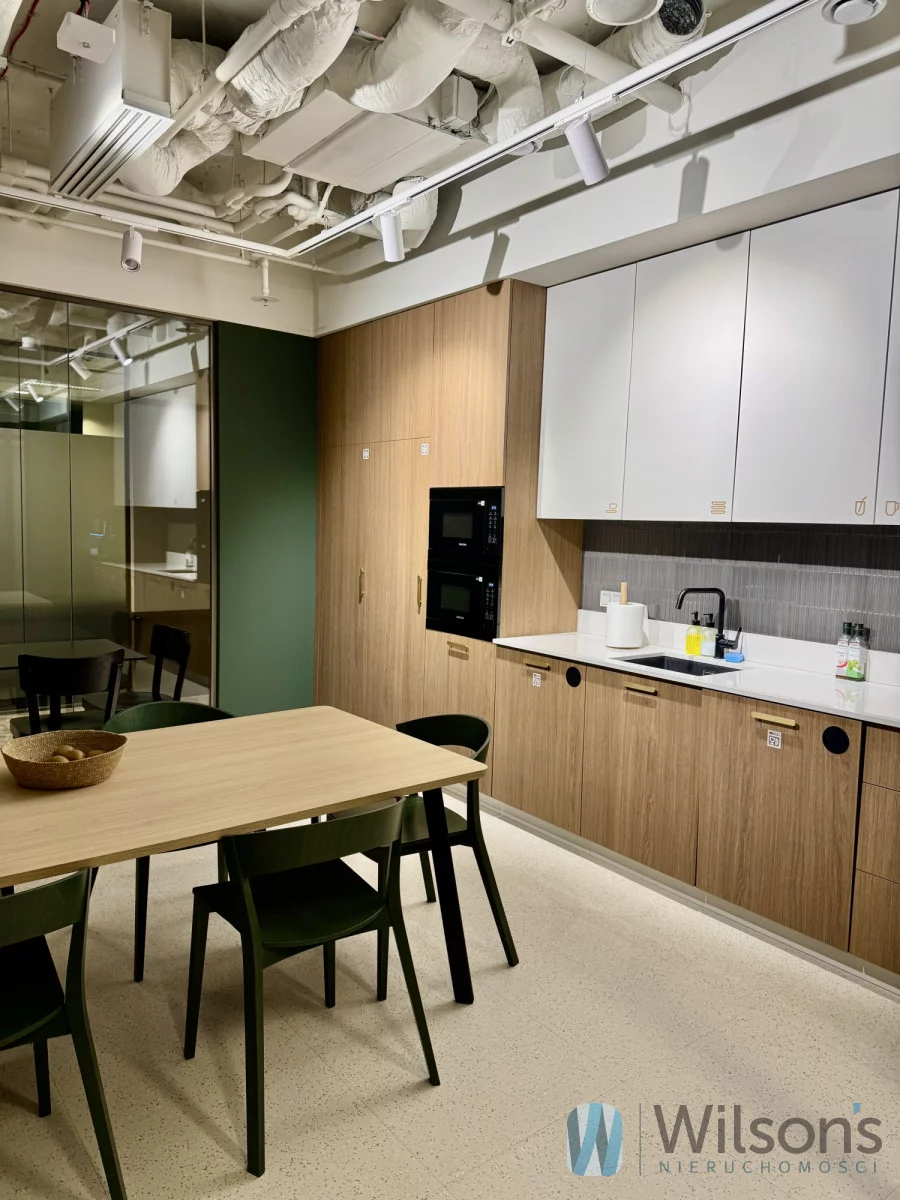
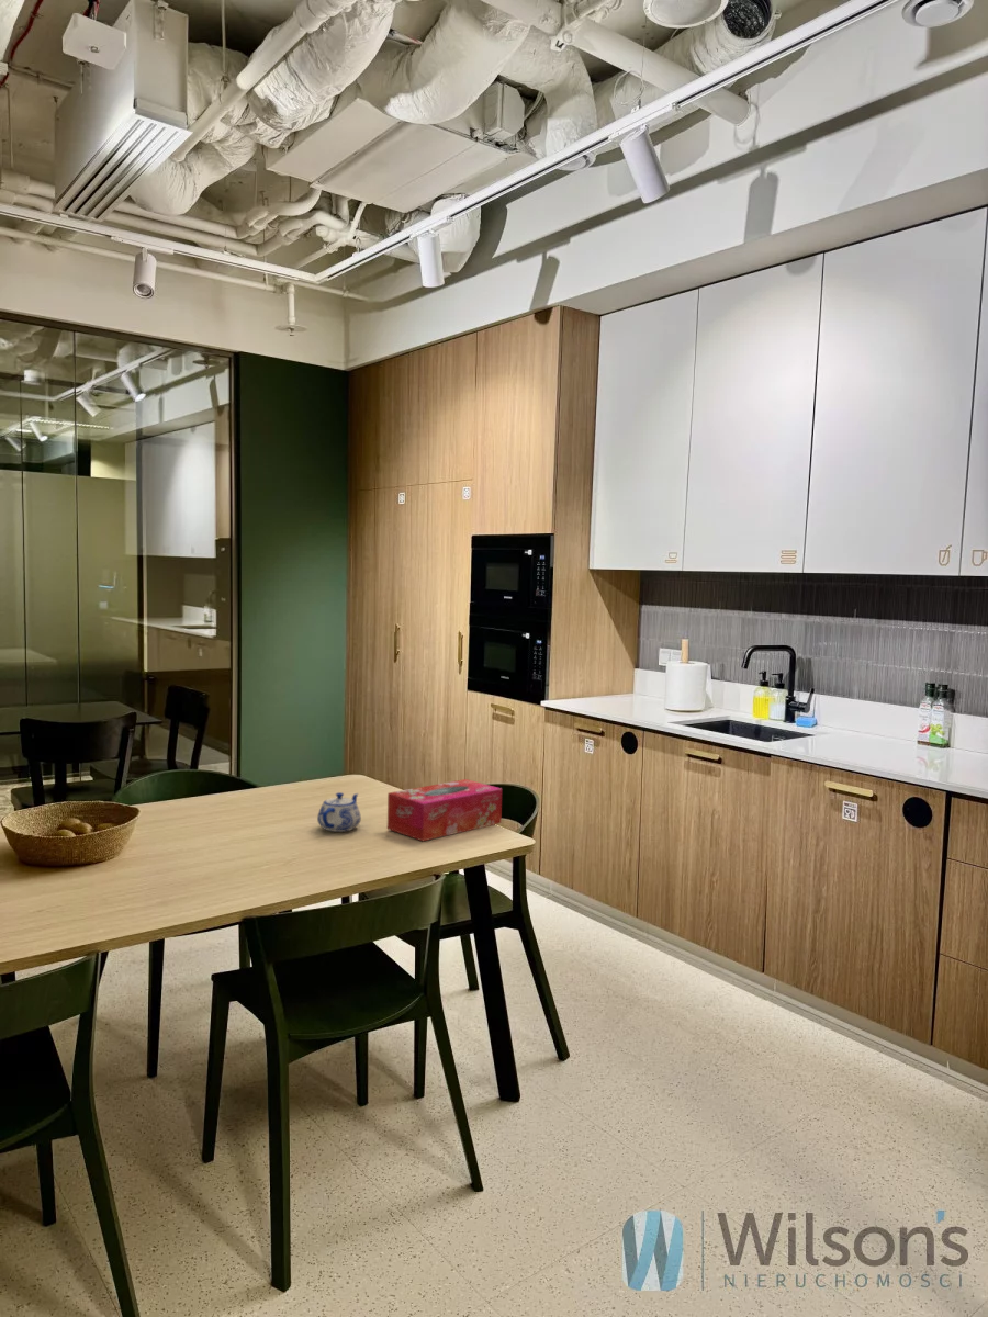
+ teapot [316,791,362,833]
+ tissue box [386,778,503,842]
